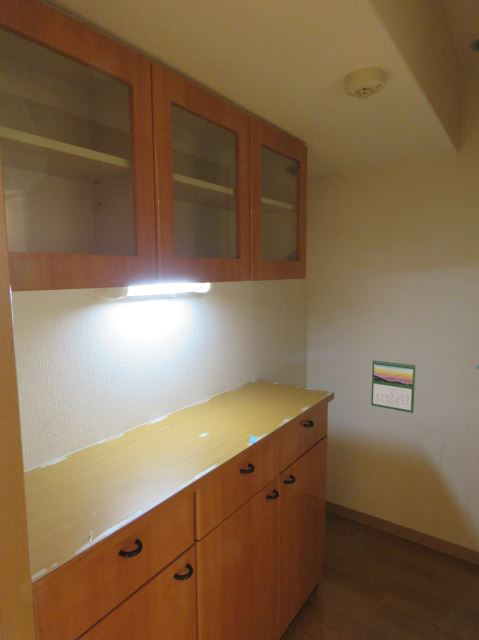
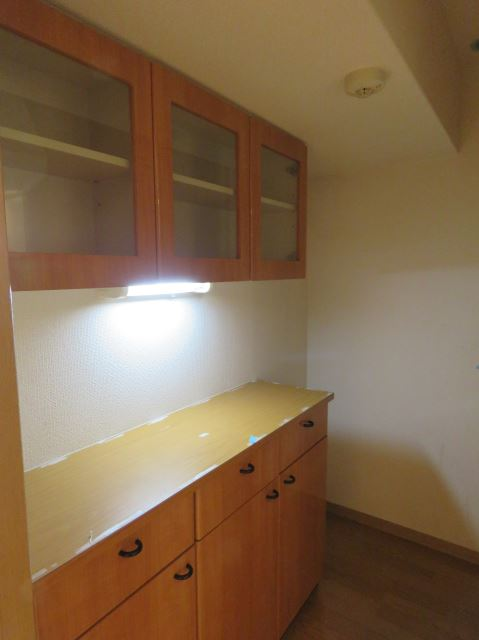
- calendar [370,358,416,414]
